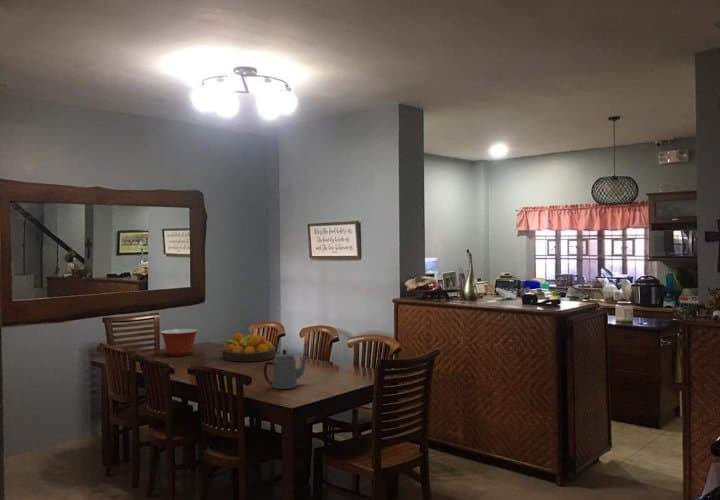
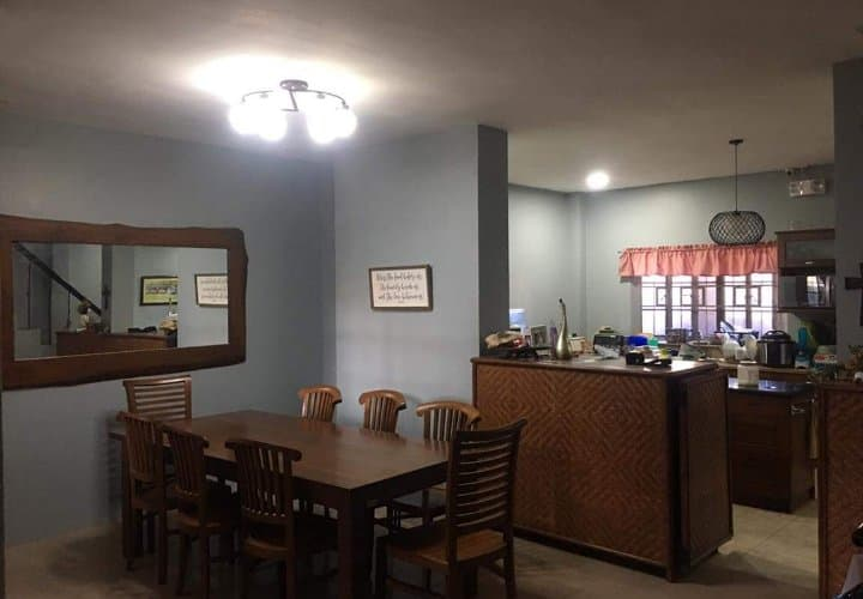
- mixing bowl [159,328,199,357]
- teapot [263,349,308,390]
- fruit bowl [220,332,277,362]
